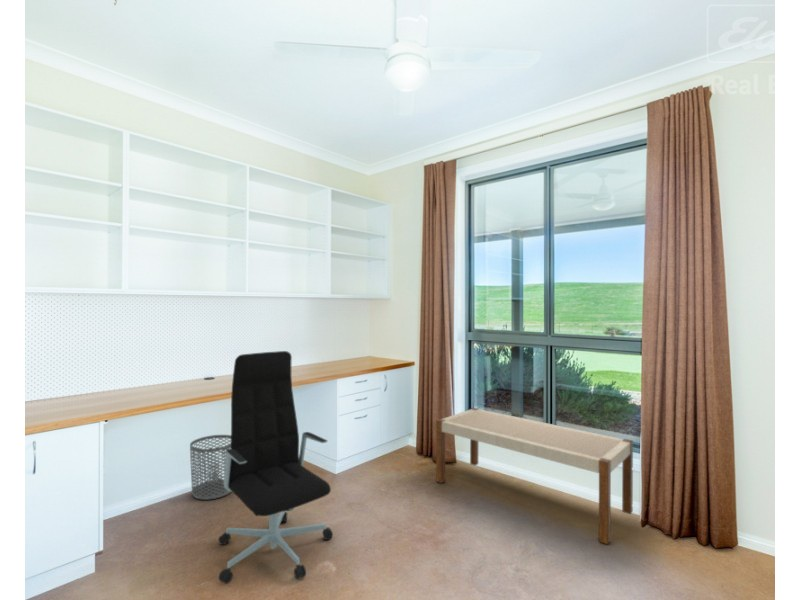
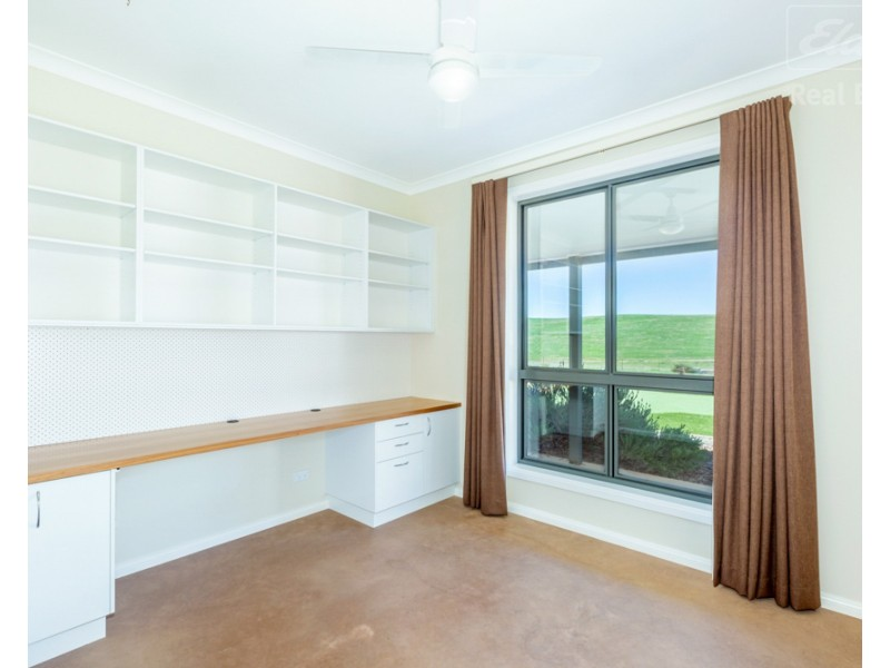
- bench [435,407,634,546]
- waste bin [189,434,231,501]
- office chair [218,350,334,585]
